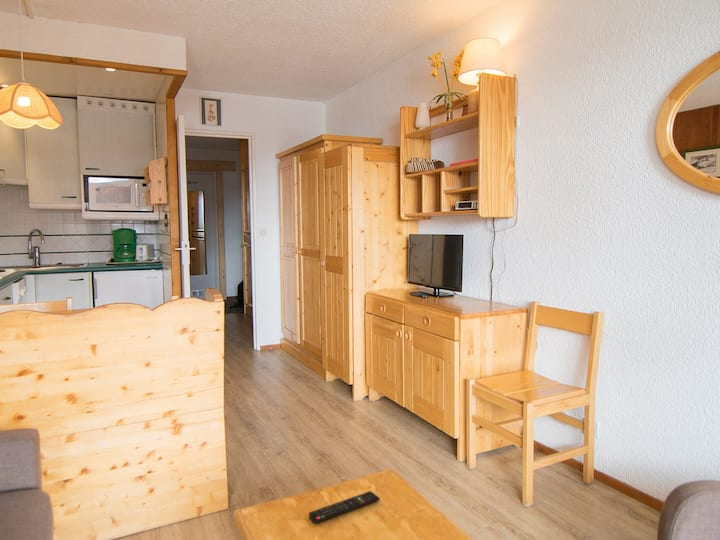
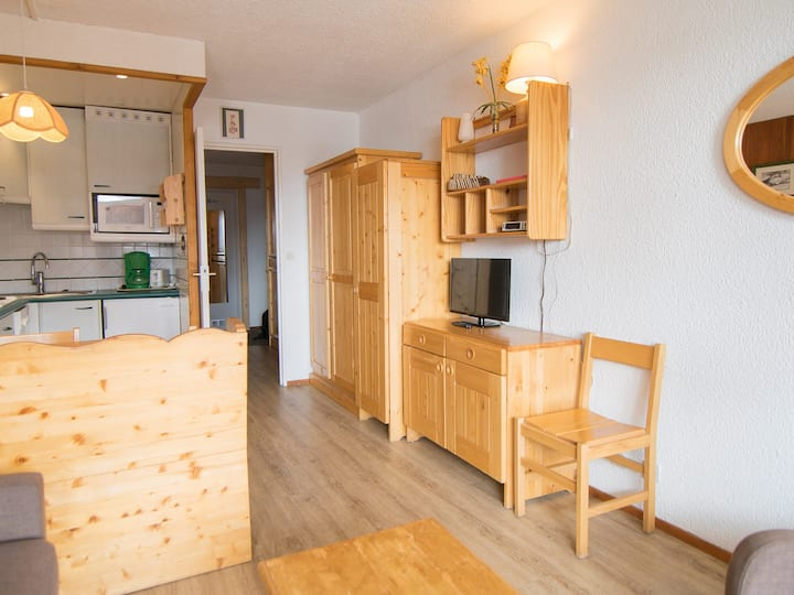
- remote control [308,490,381,524]
